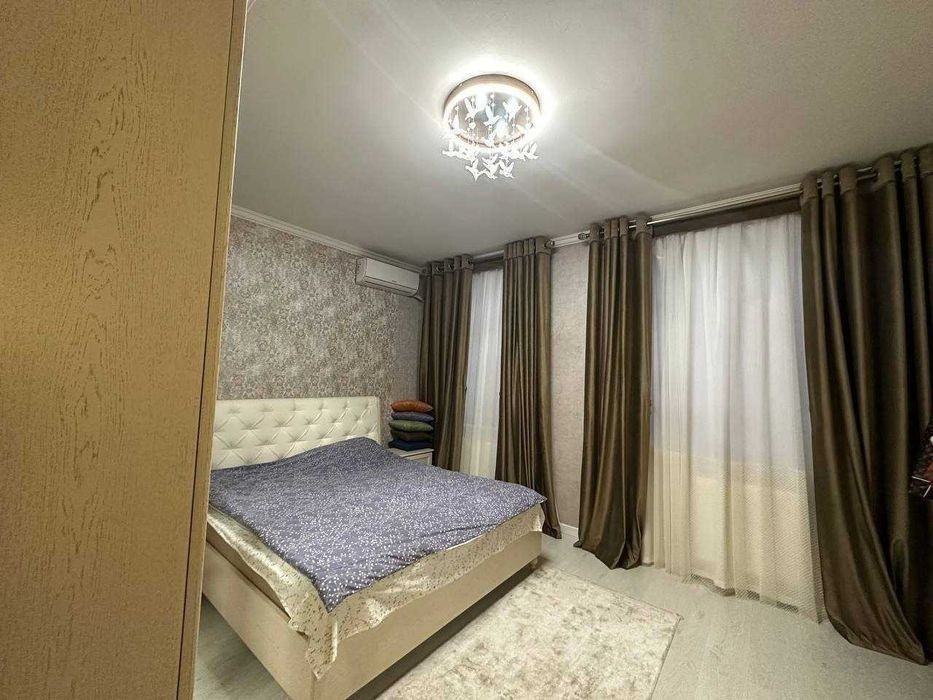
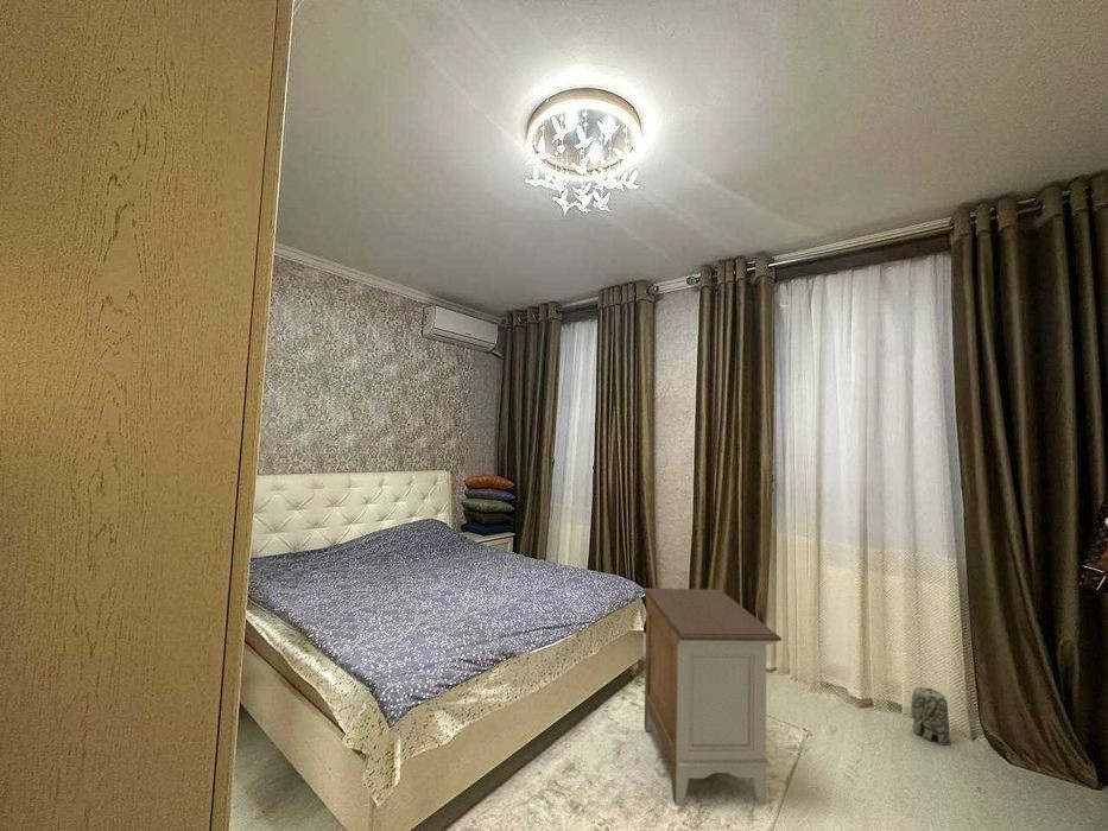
+ nightstand [642,588,783,806]
+ toy elephant [908,686,951,747]
